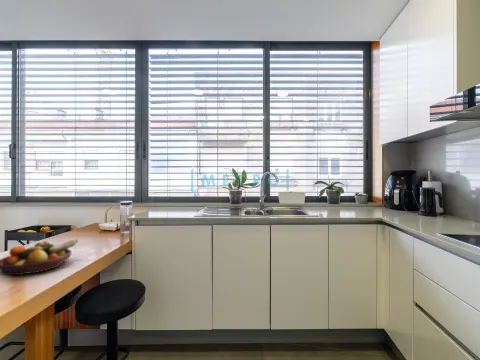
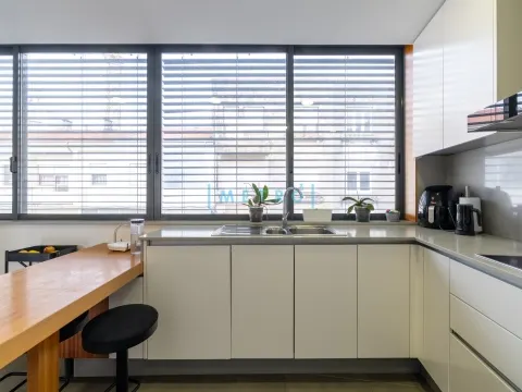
- fruit bowl [0,238,79,277]
